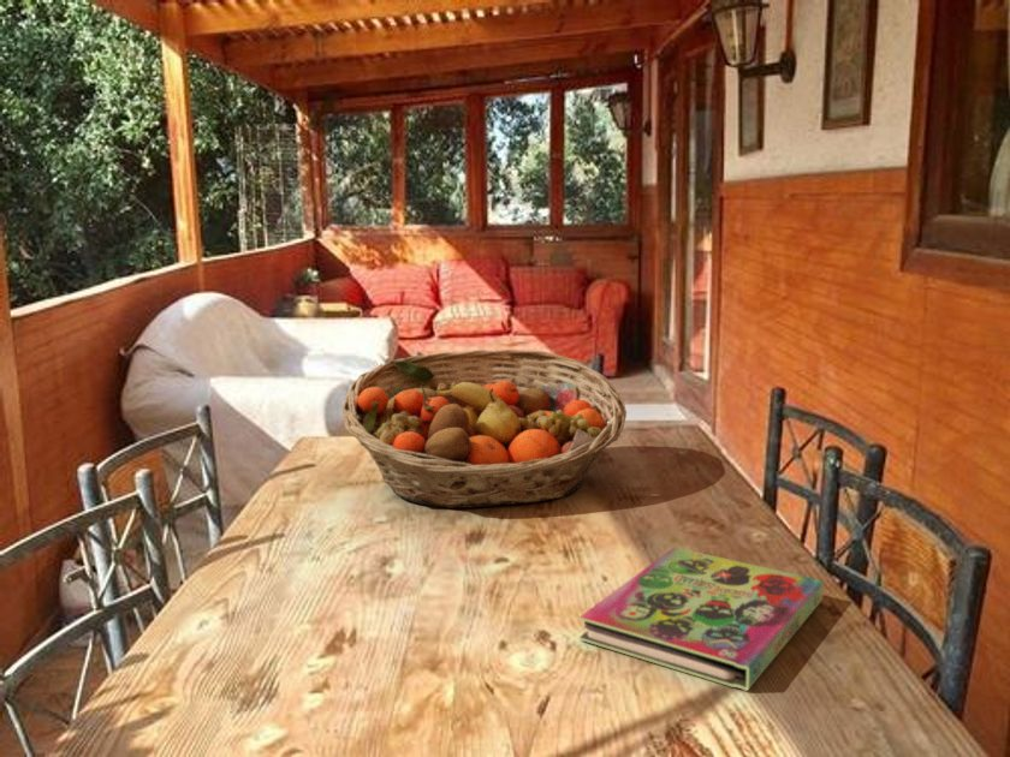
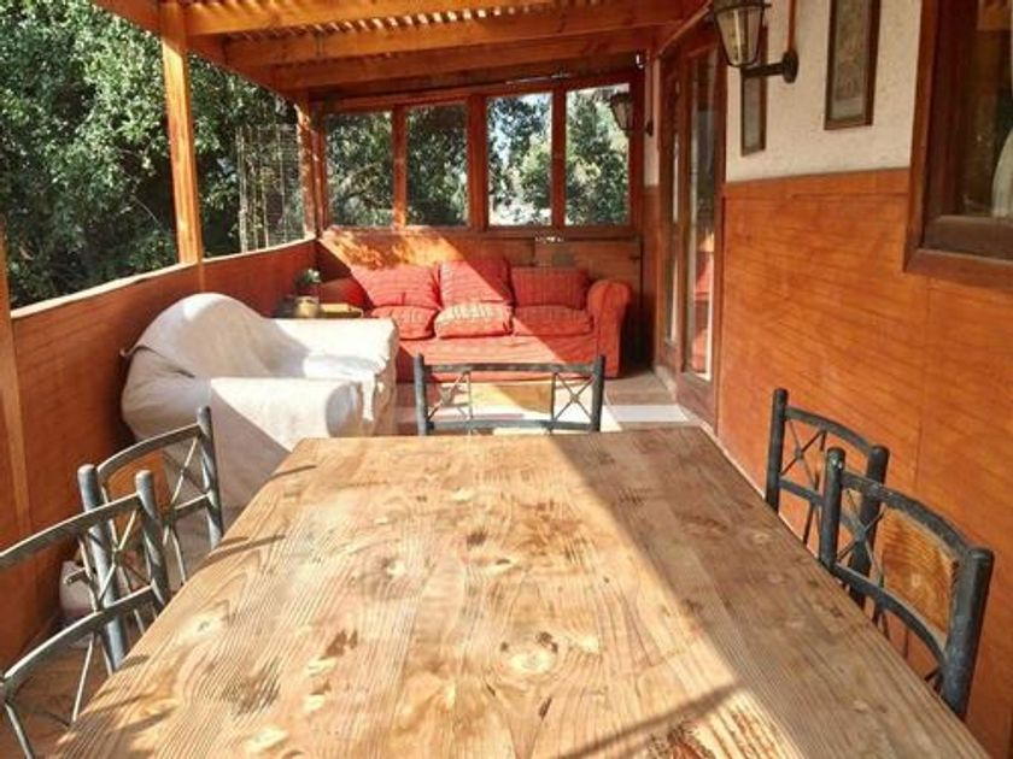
- fruit basket [341,348,628,509]
- book [578,546,825,692]
